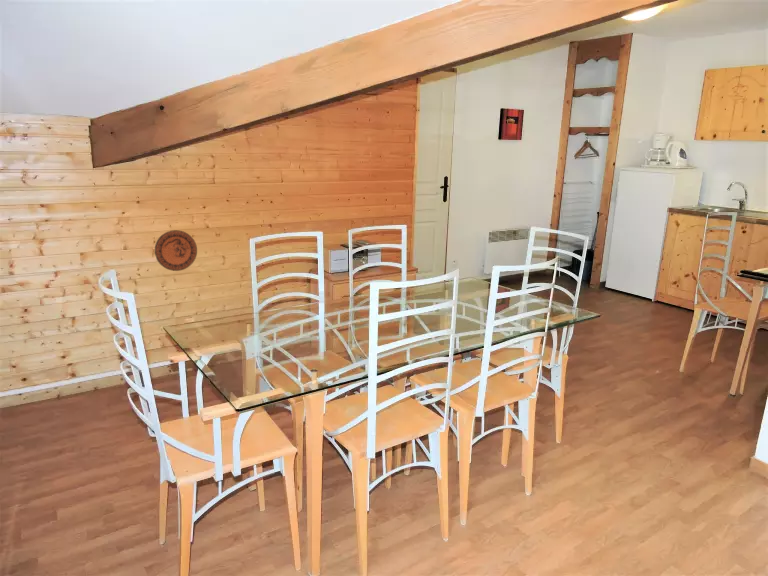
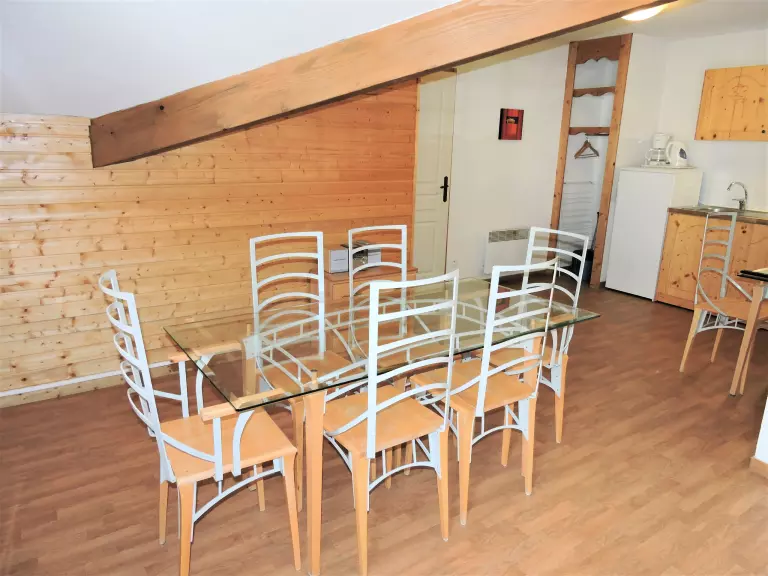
- decorative plate [154,229,198,272]
